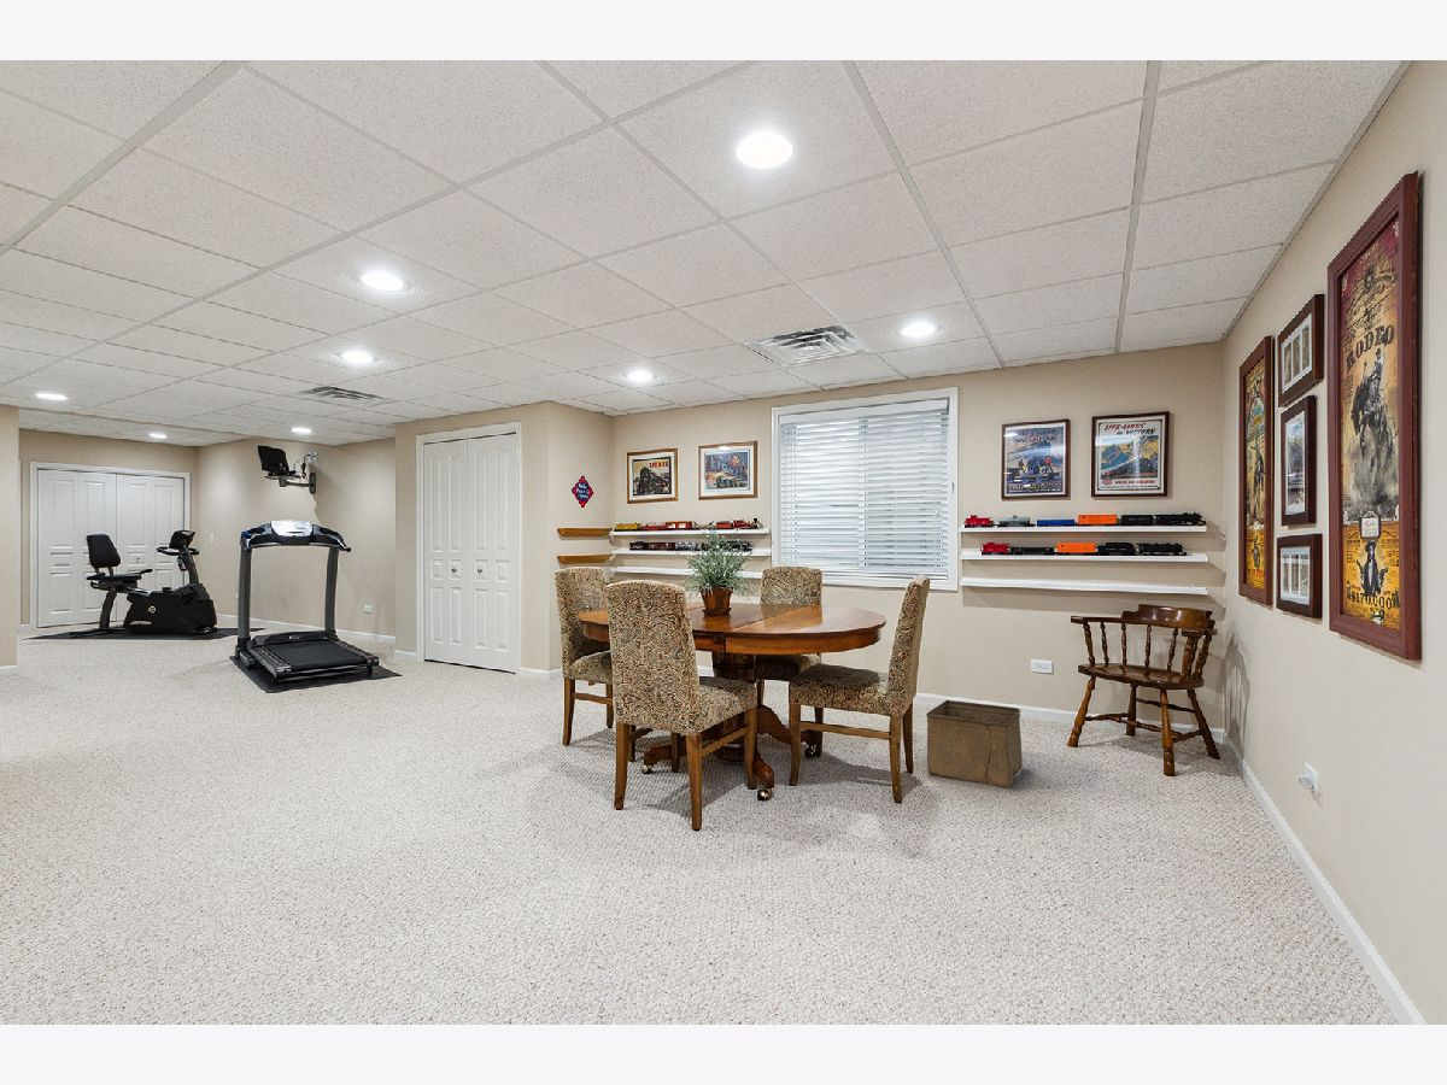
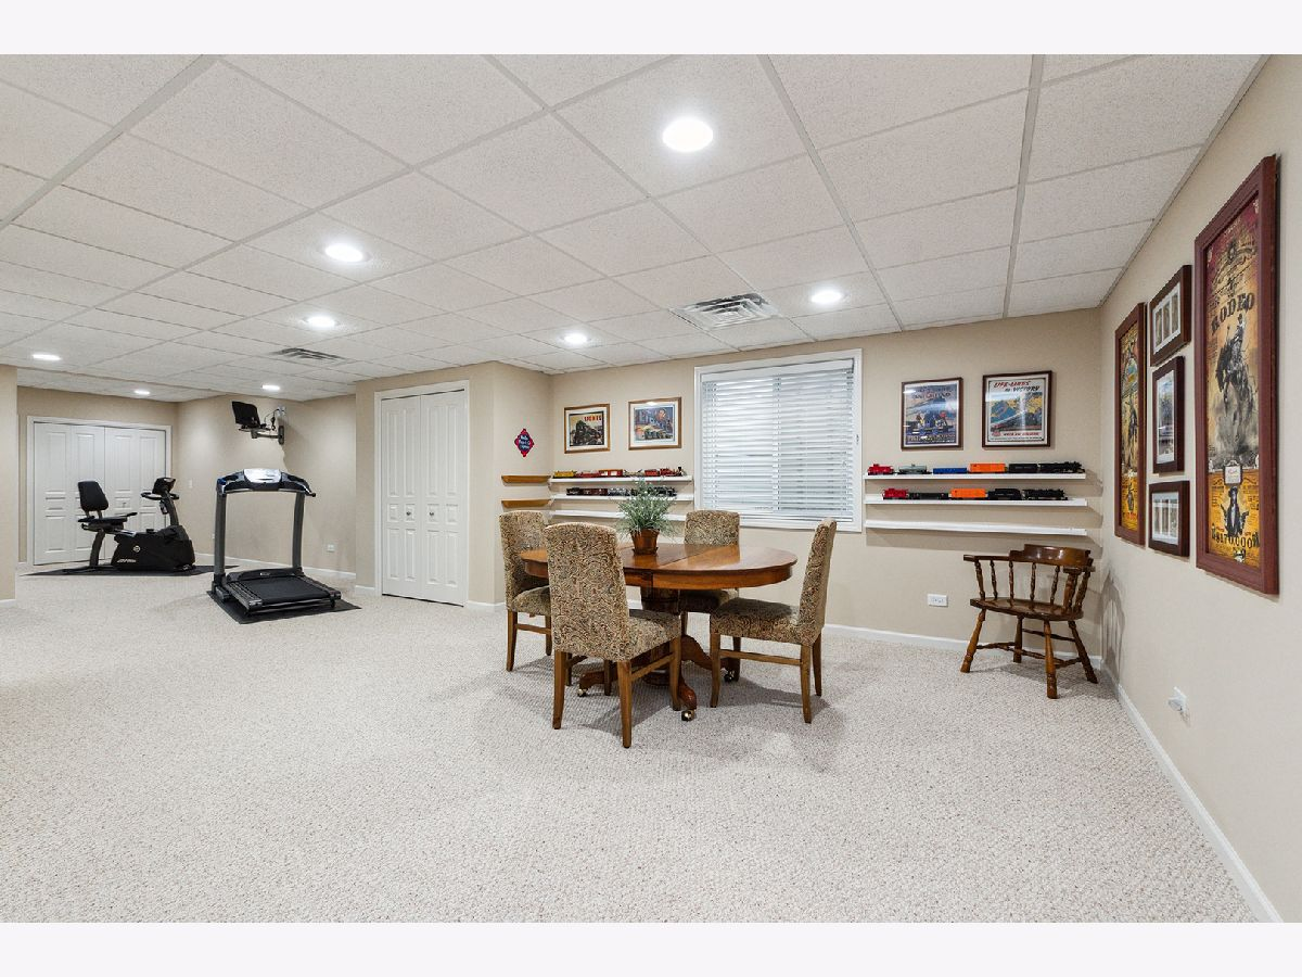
- storage bin [925,699,1024,791]
